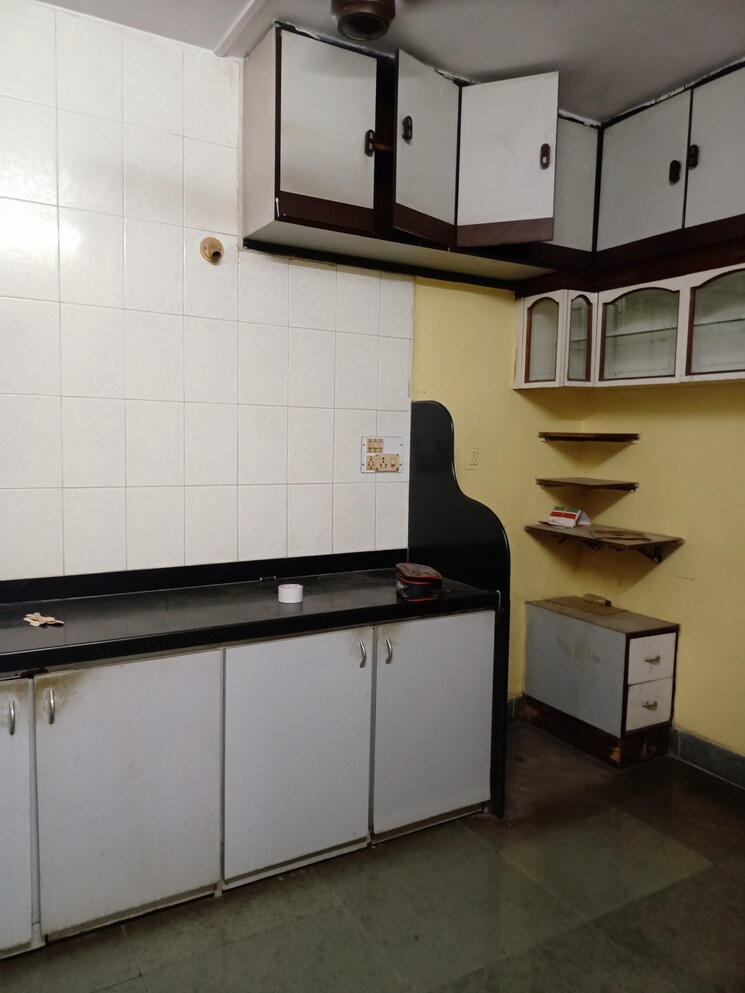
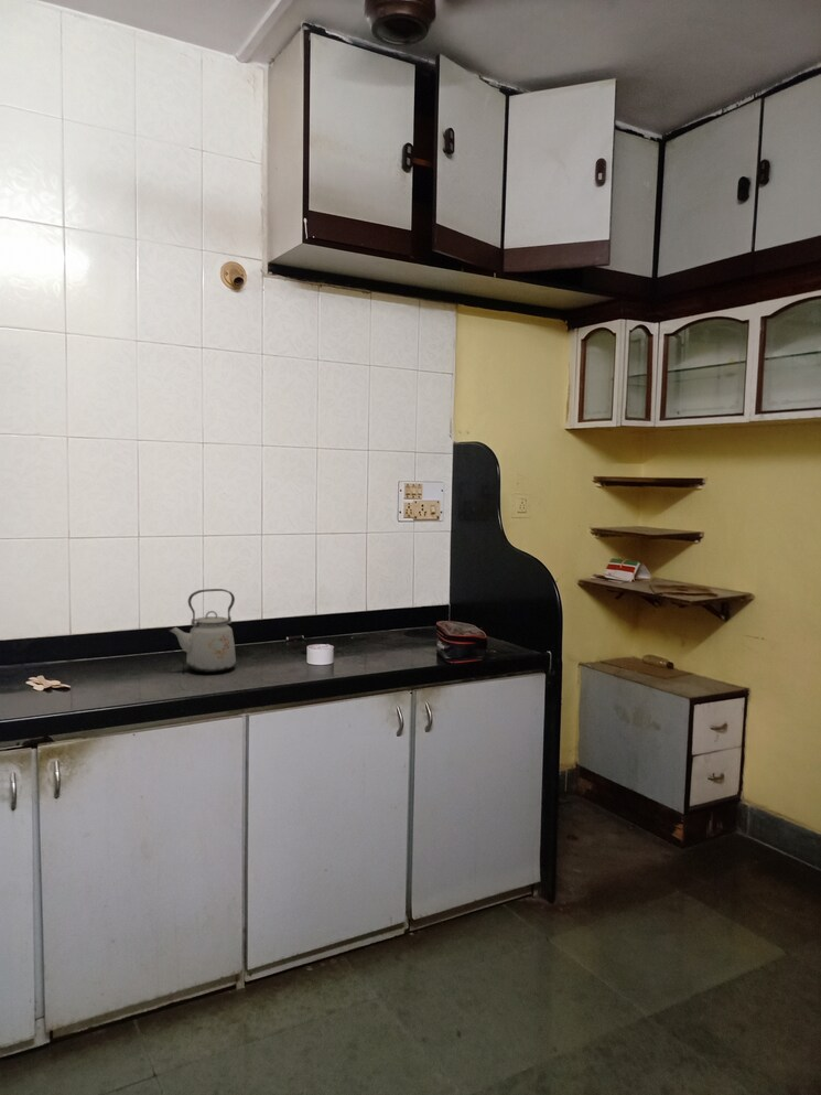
+ kettle [168,588,237,674]
